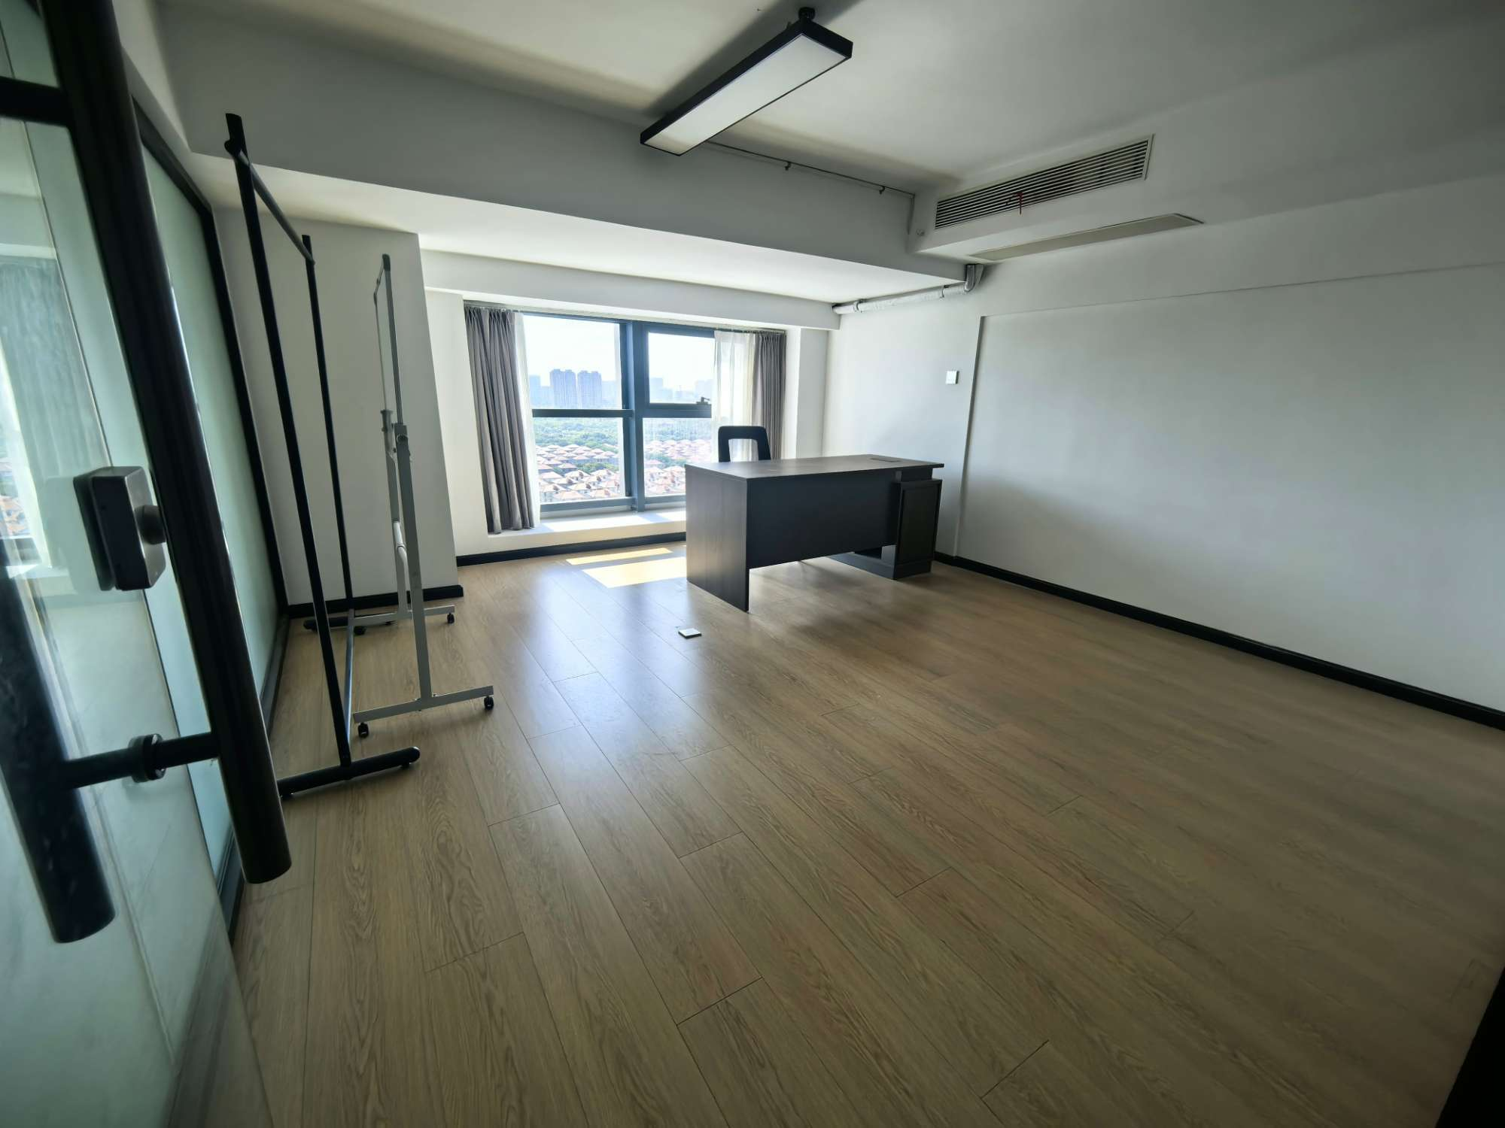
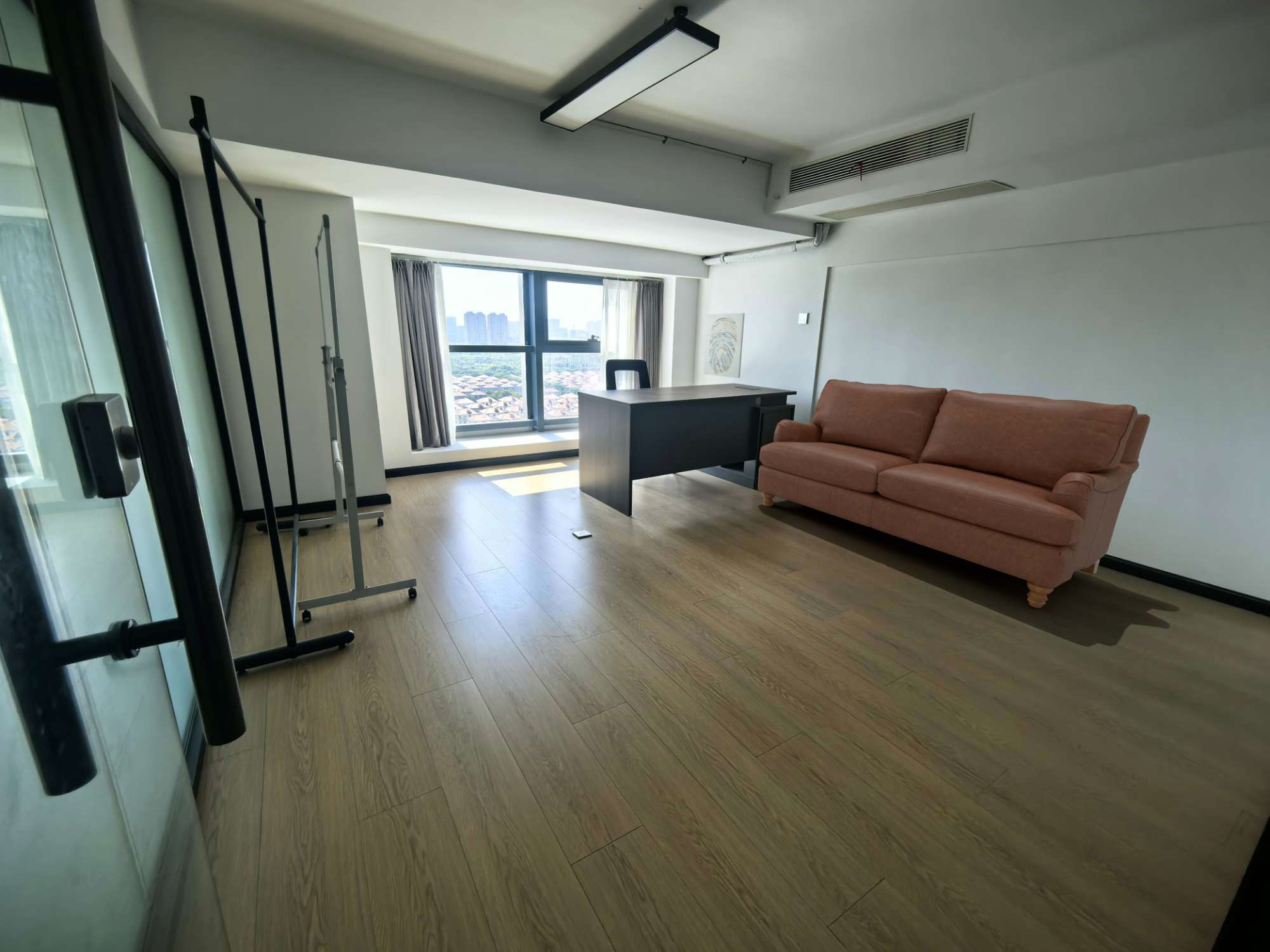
+ sofa [758,379,1151,609]
+ wall art [703,312,745,379]
